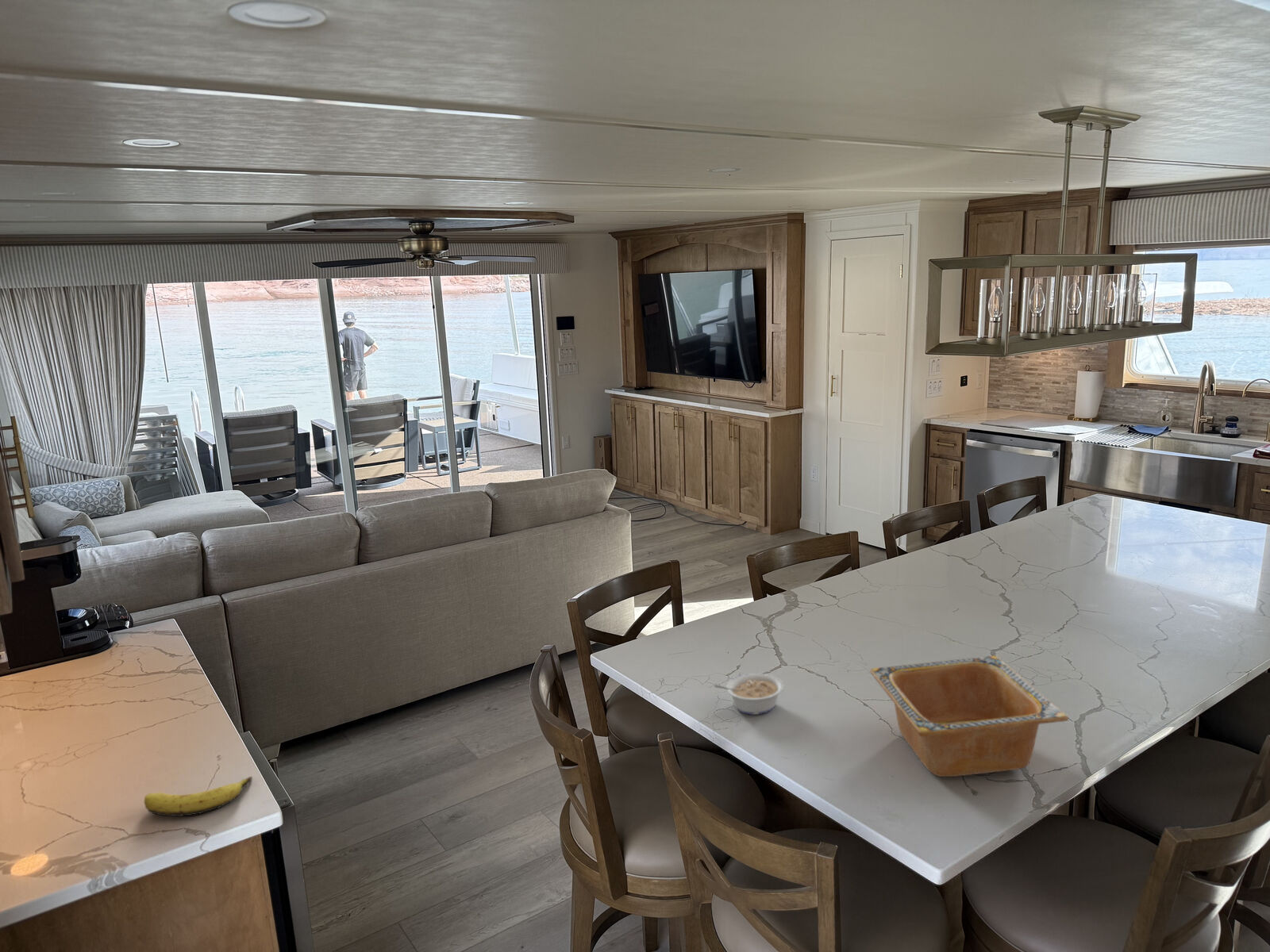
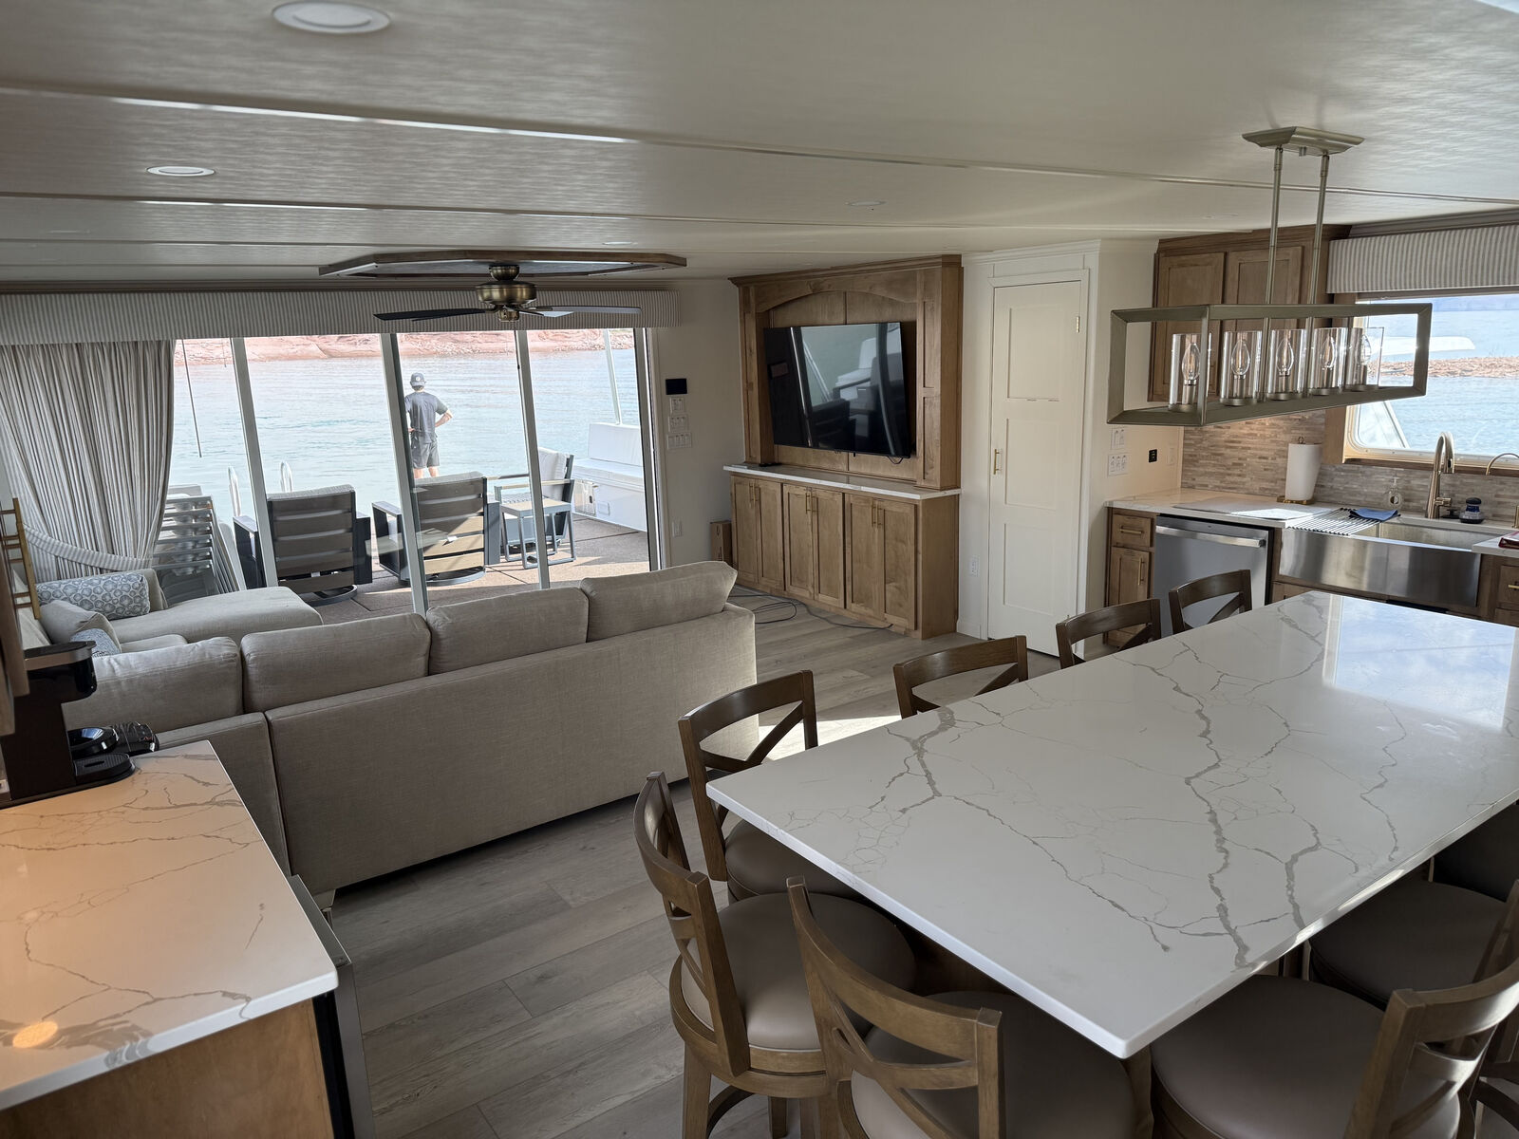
- banana [144,776,253,817]
- legume [714,673,785,716]
- serving bowl [869,655,1069,777]
